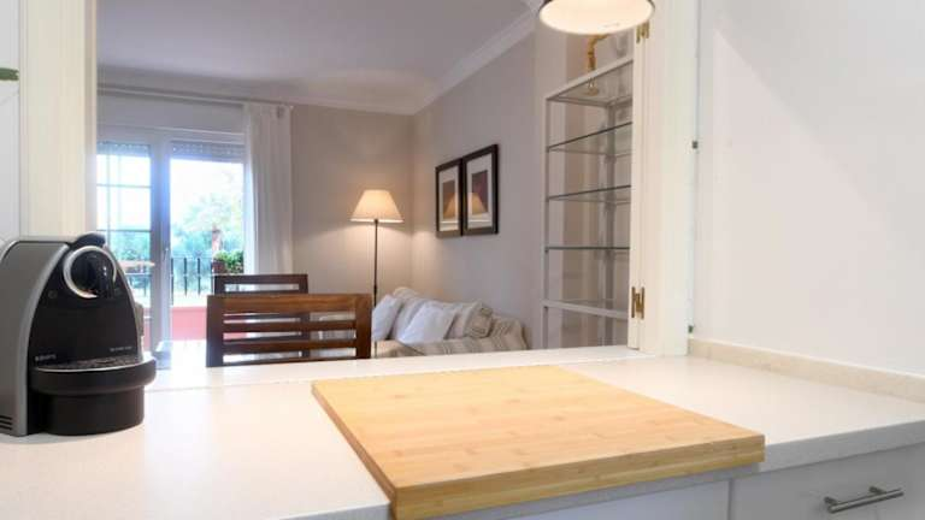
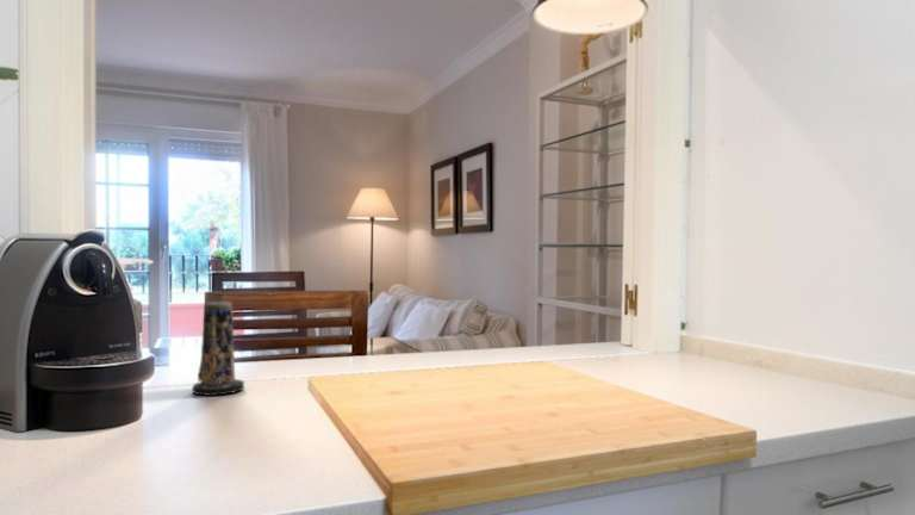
+ candle [192,300,245,397]
